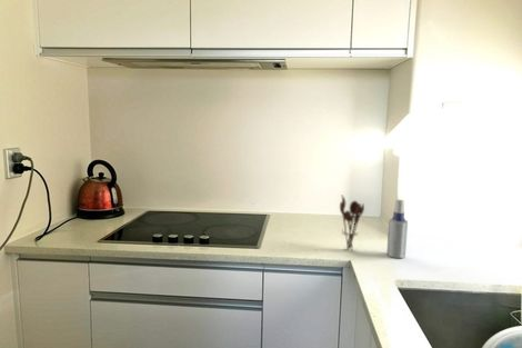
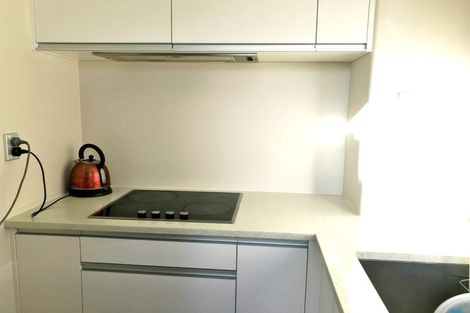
- utensil holder [339,195,365,251]
- spray bottle [385,199,409,259]
